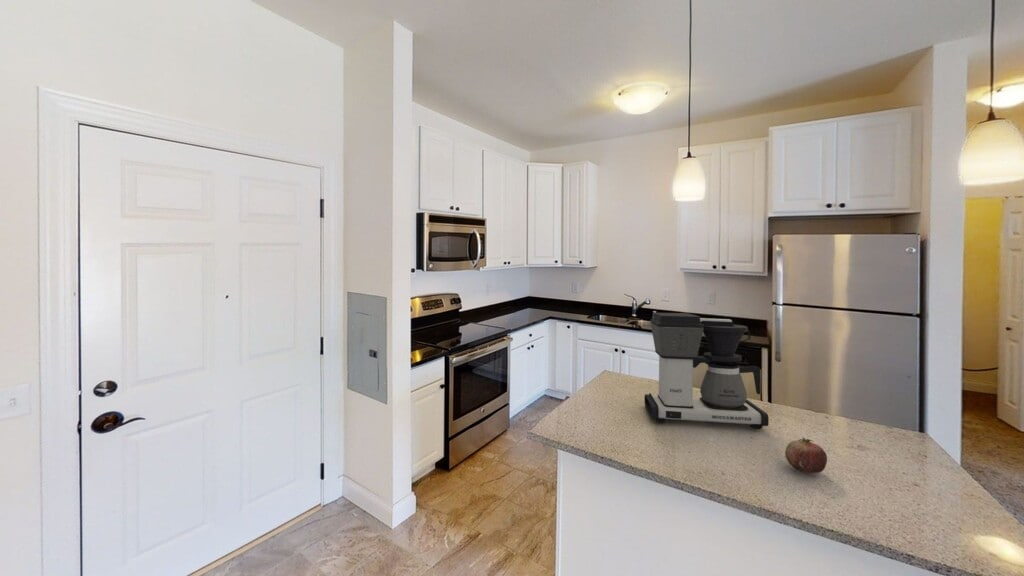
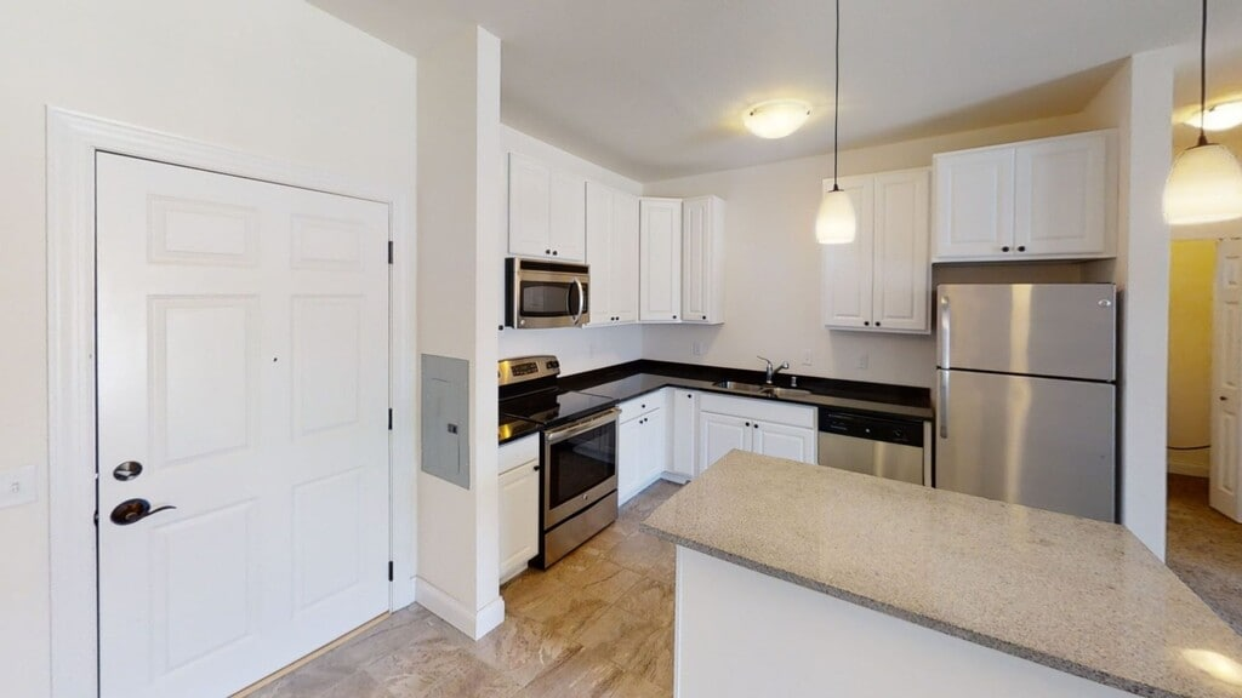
- coffee maker [644,312,770,430]
- fruit [784,436,828,474]
